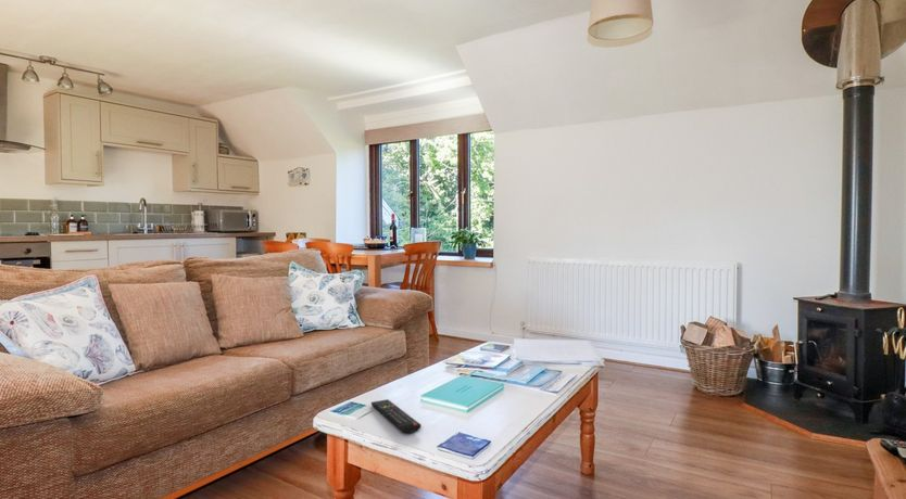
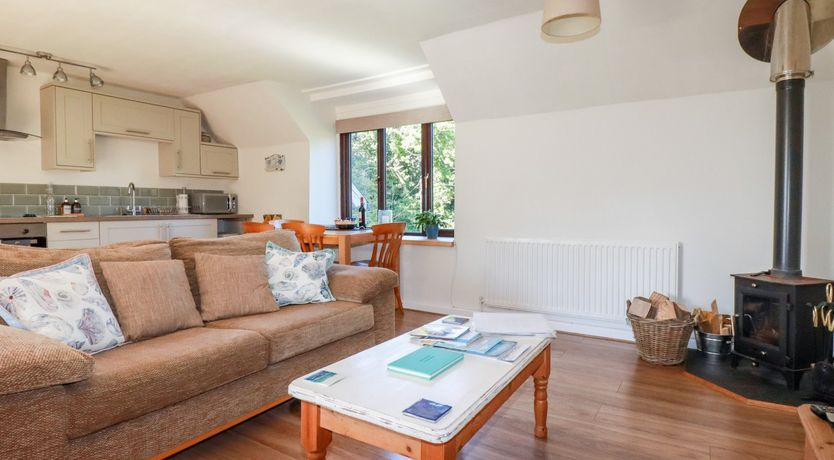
- remote control [370,398,423,434]
